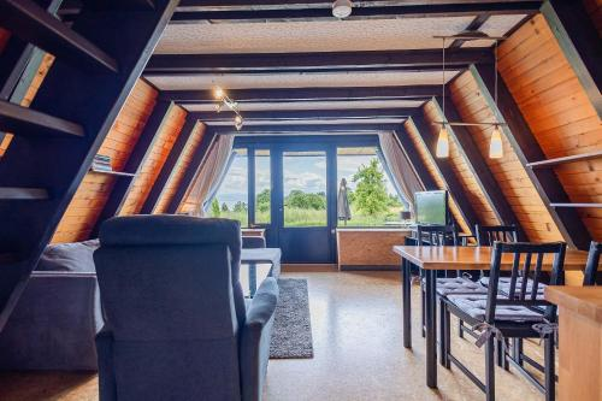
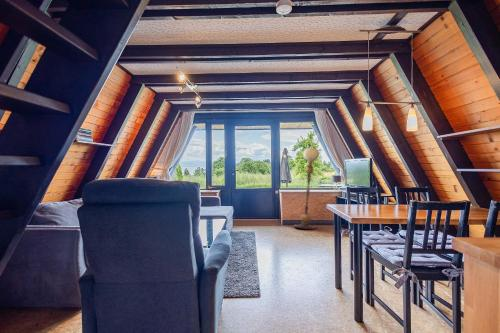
+ floor lamp [293,147,320,230]
